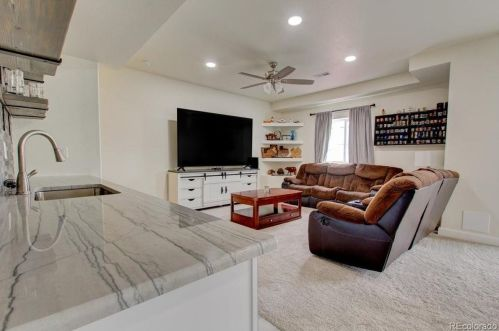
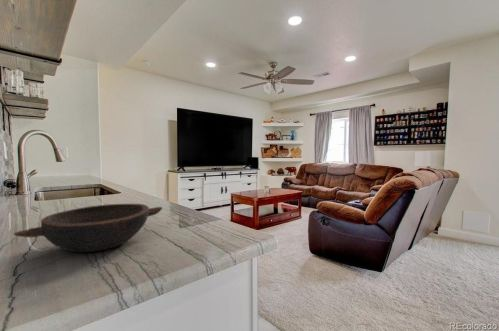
+ bowl [13,203,163,253]
